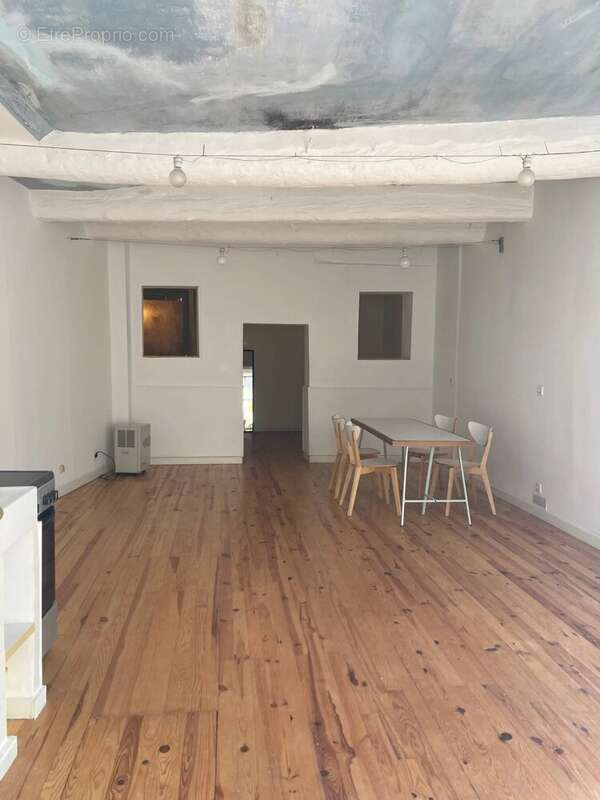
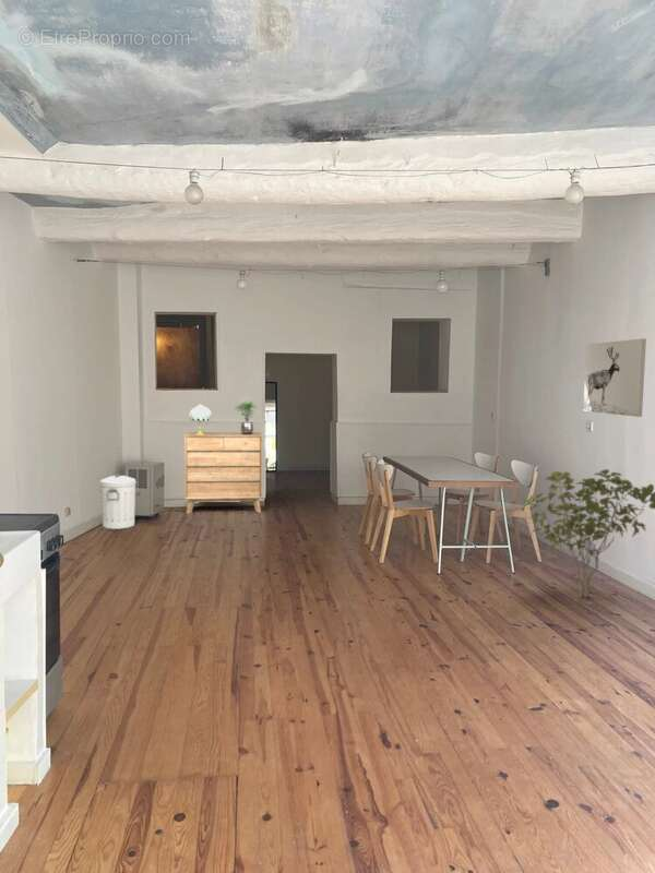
+ potted plant [234,399,255,434]
+ wall art [582,337,647,418]
+ shrub [523,468,655,598]
+ trash can [98,473,138,529]
+ dresser [183,431,263,515]
+ table lamp [189,403,213,434]
